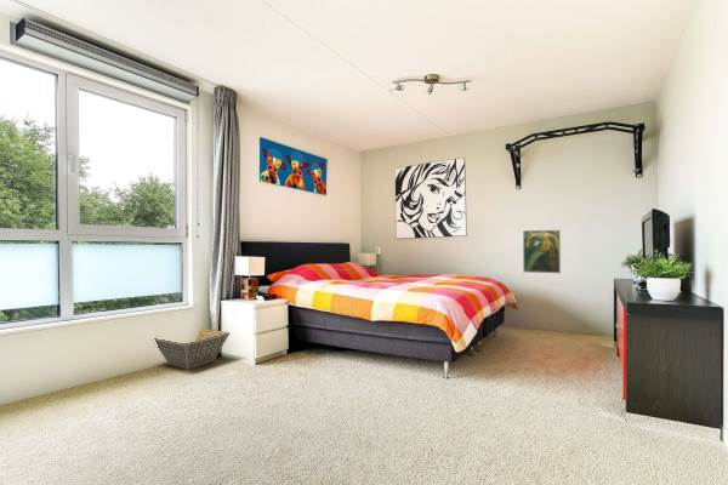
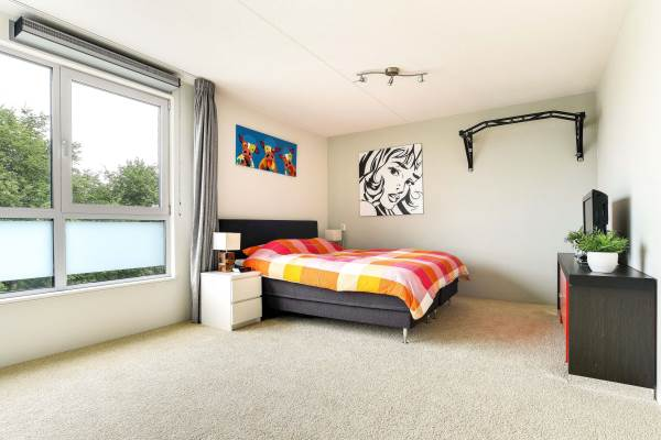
- basket [153,327,232,370]
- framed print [522,228,562,275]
